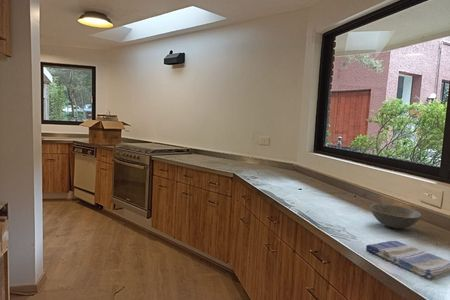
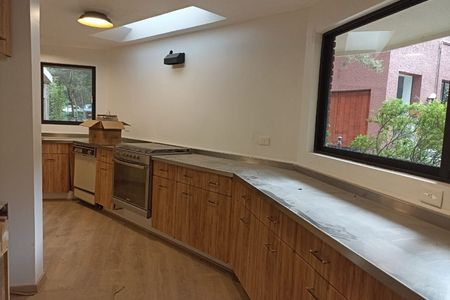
- dish towel [365,240,450,280]
- soup bowl [369,203,422,229]
